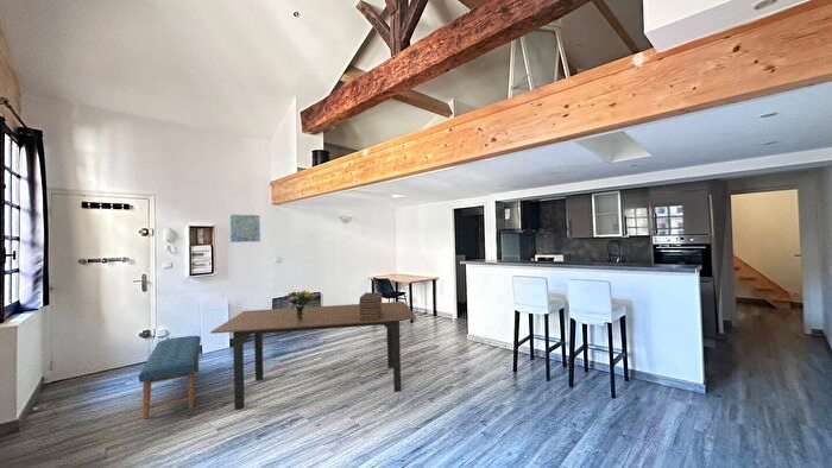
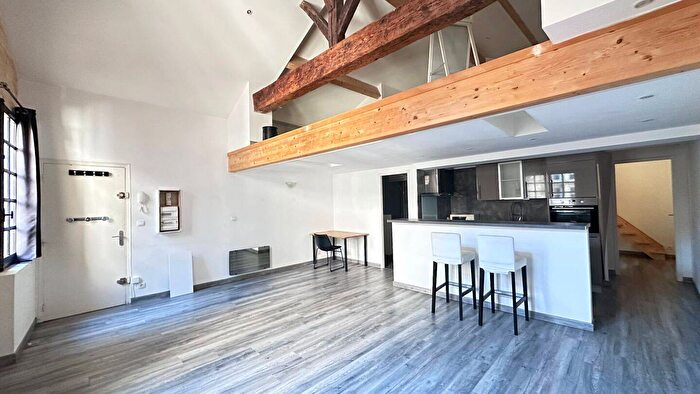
- dining table [209,301,417,411]
- bouquet [282,289,316,322]
- book stack [358,291,384,320]
- bench [138,335,202,420]
- wall art [229,214,261,244]
